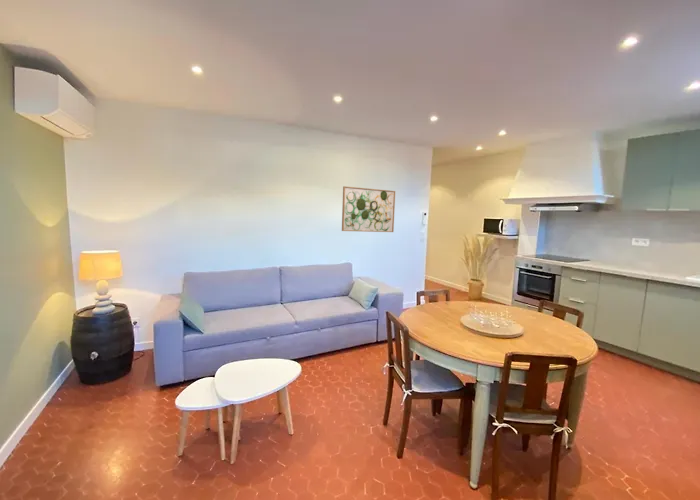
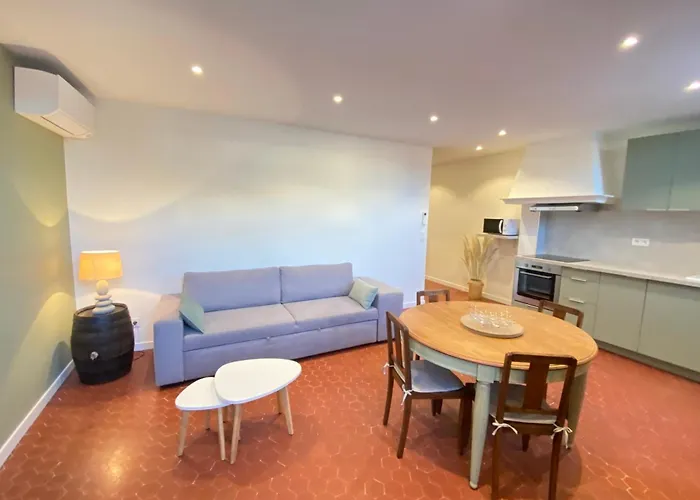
- wall art [341,185,396,233]
